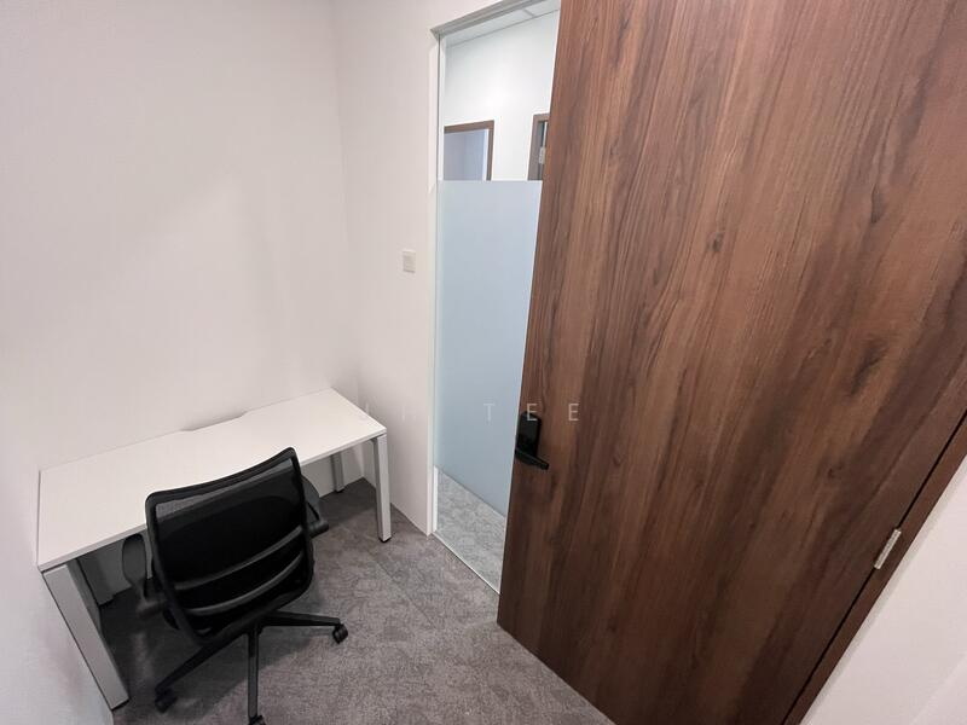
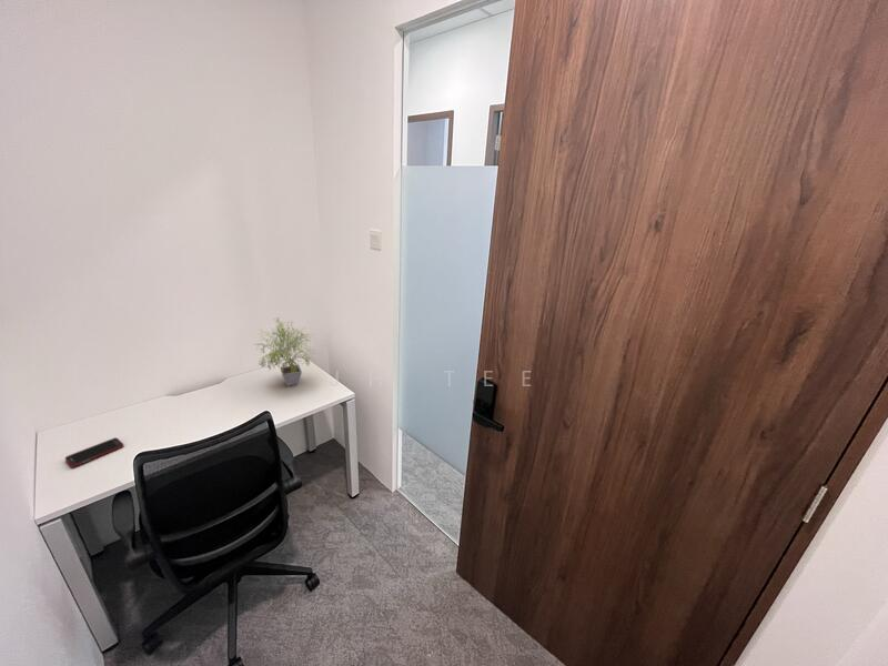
+ cell phone [64,436,125,468]
+ potted plant [255,316,316,387]
